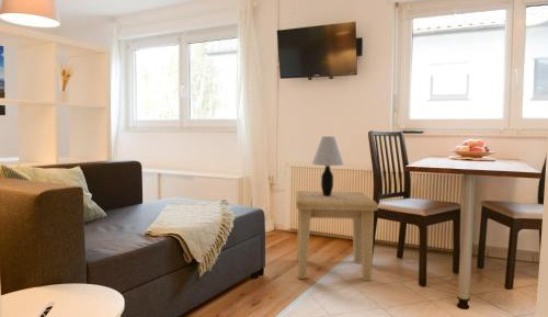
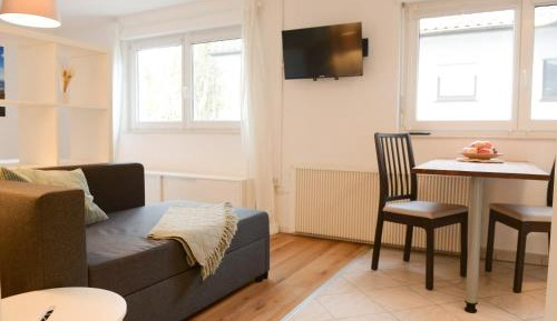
- side table [295,190,379,282]
- table lamp [311,135,344,196]
